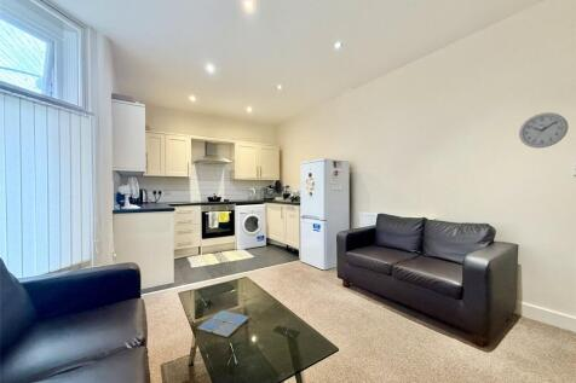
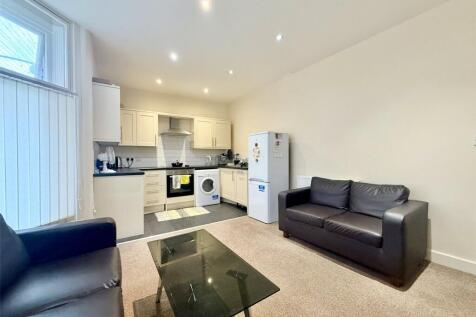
- drink coaster [197,309,250,338]
- wall clock [518,111,570,149]
